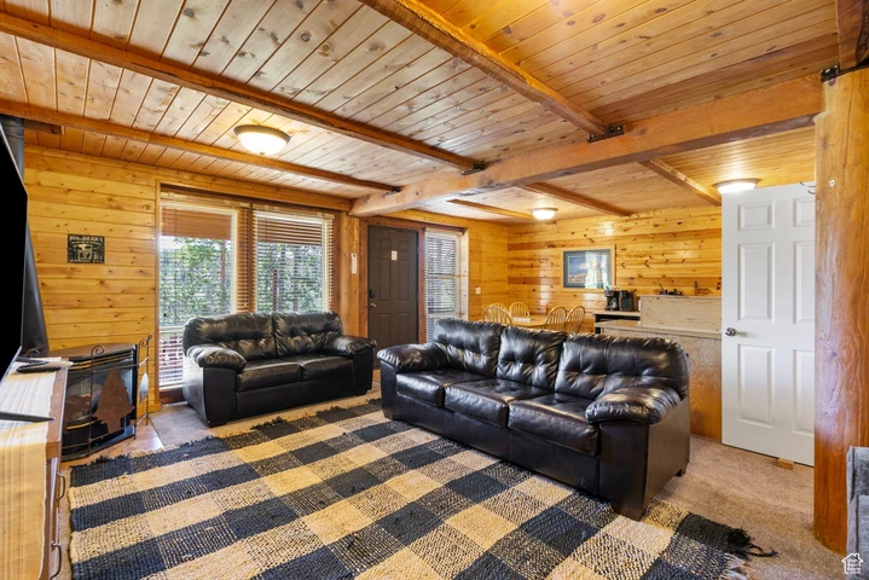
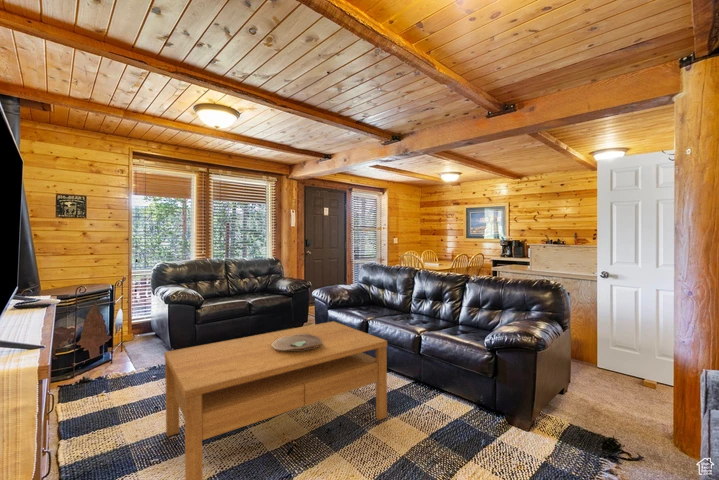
+ coffee table [163,320,388,480]
+ decorative bowl [271,334,323,350]
